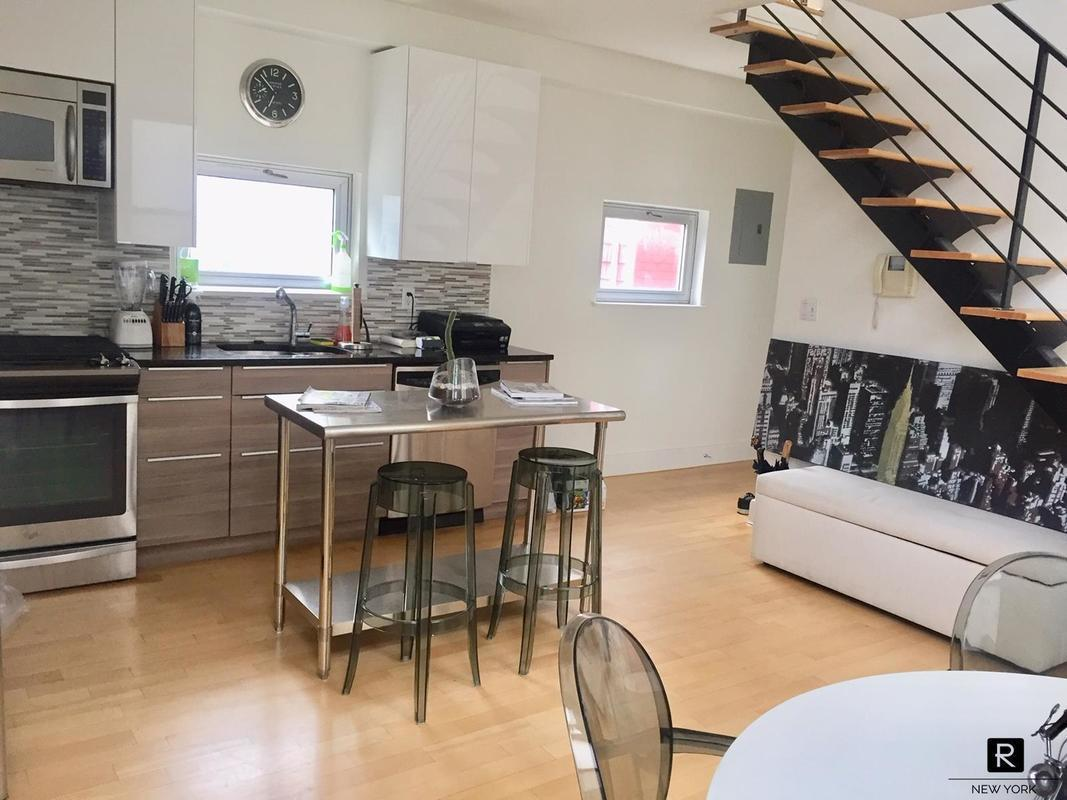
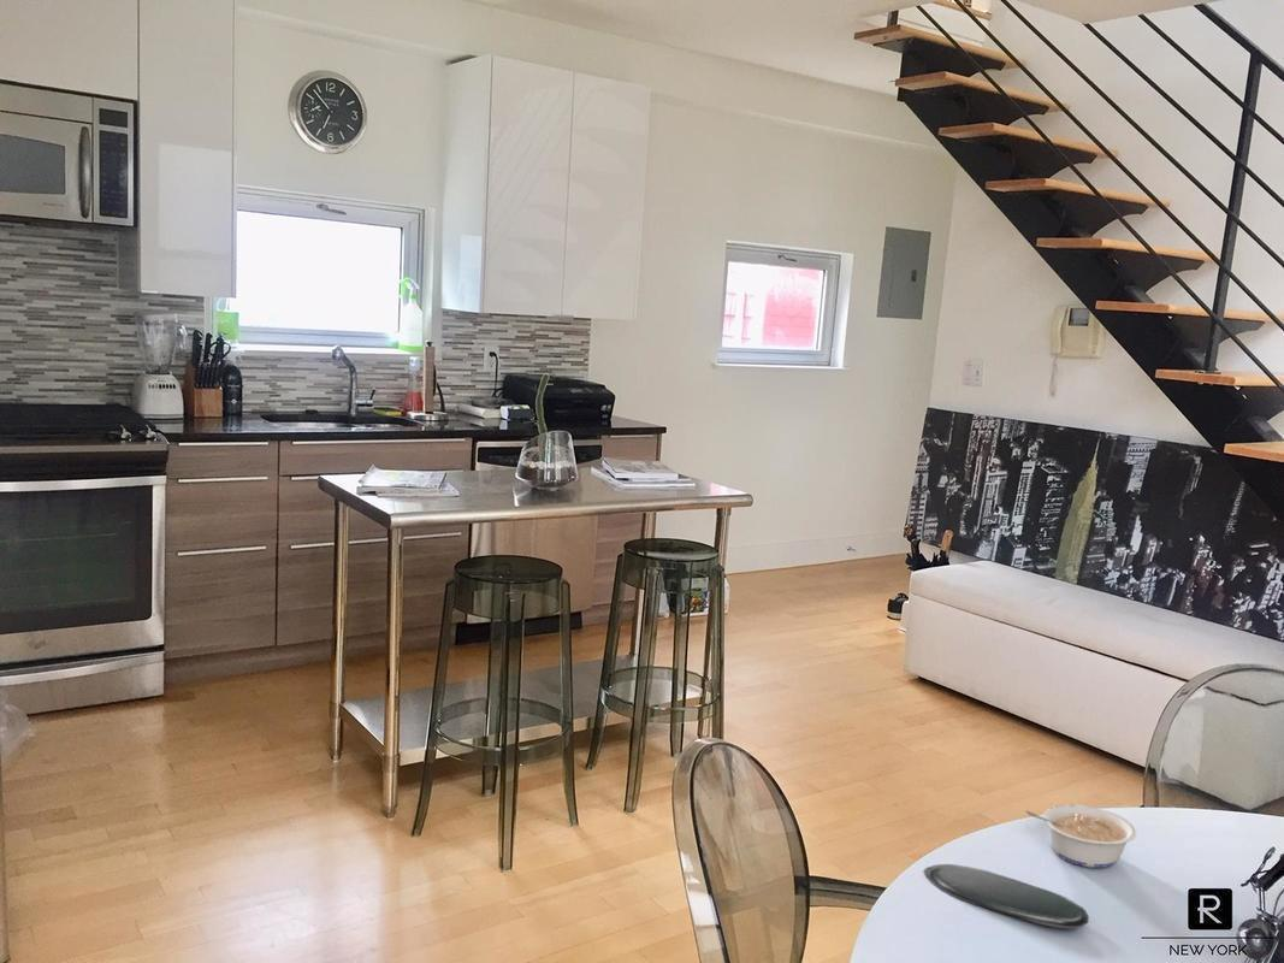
+ legume [1024,804,1137,869]
+ oval tray [923,863,1090,929]
